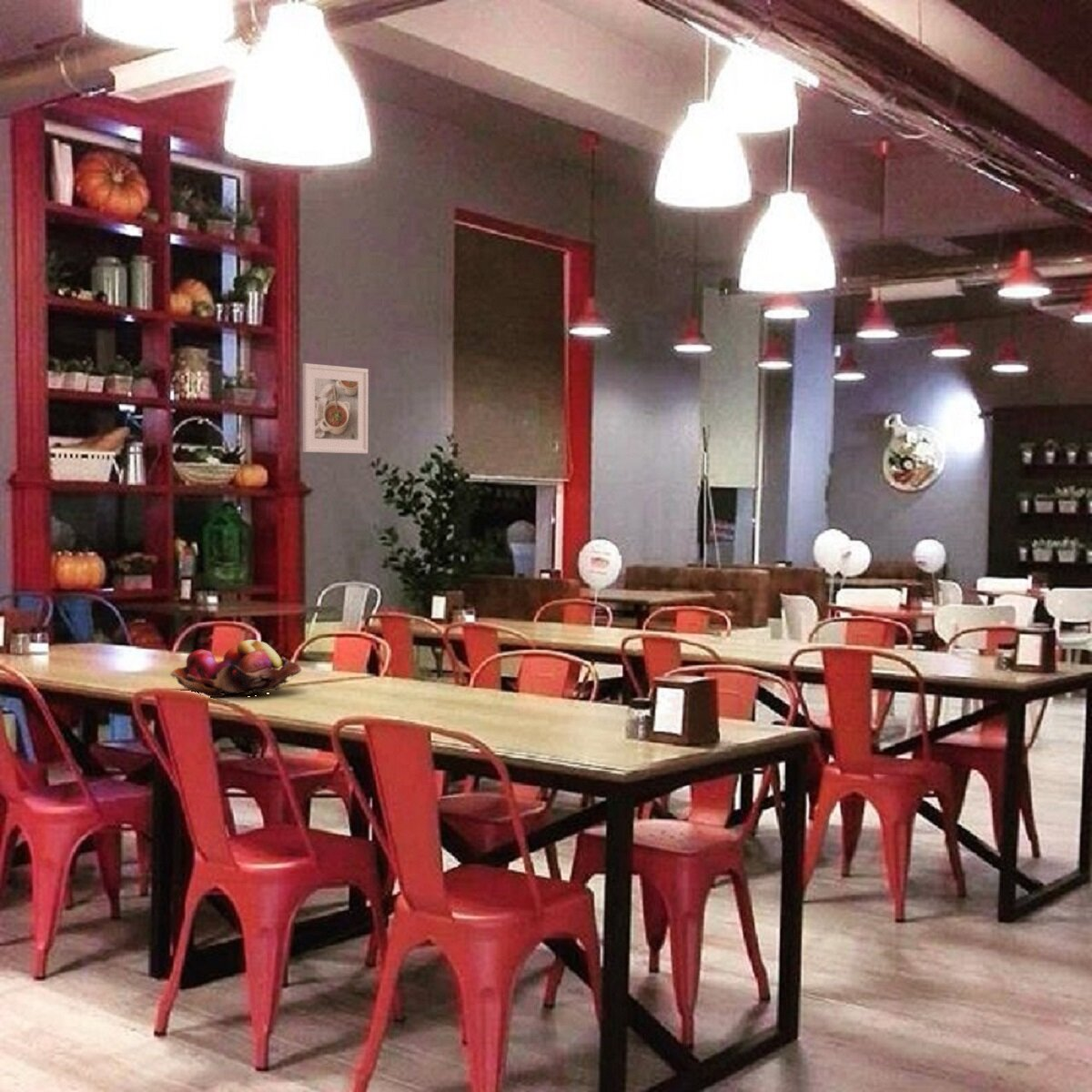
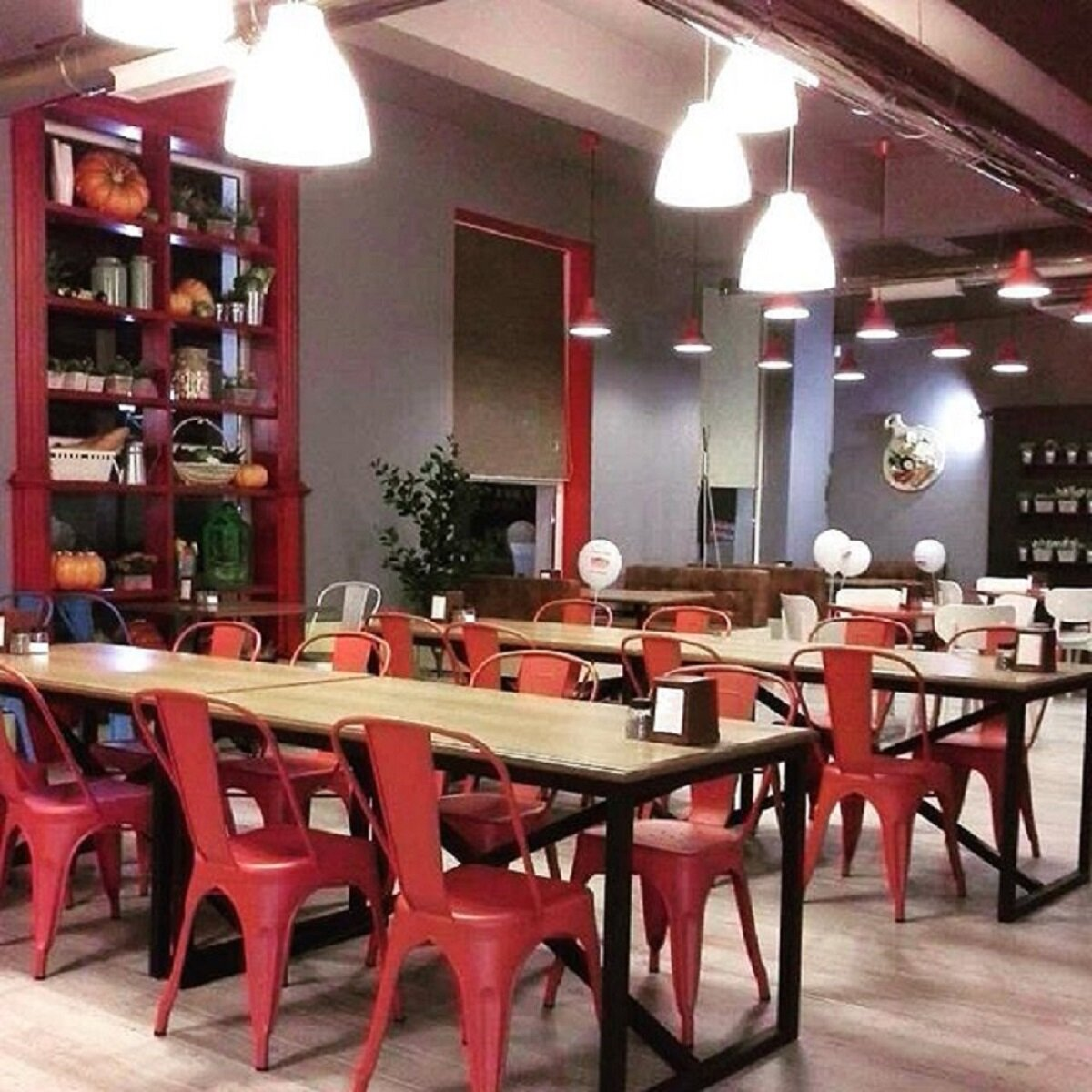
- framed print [302,362,369,454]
- fruit basket [169,639,302,698]
